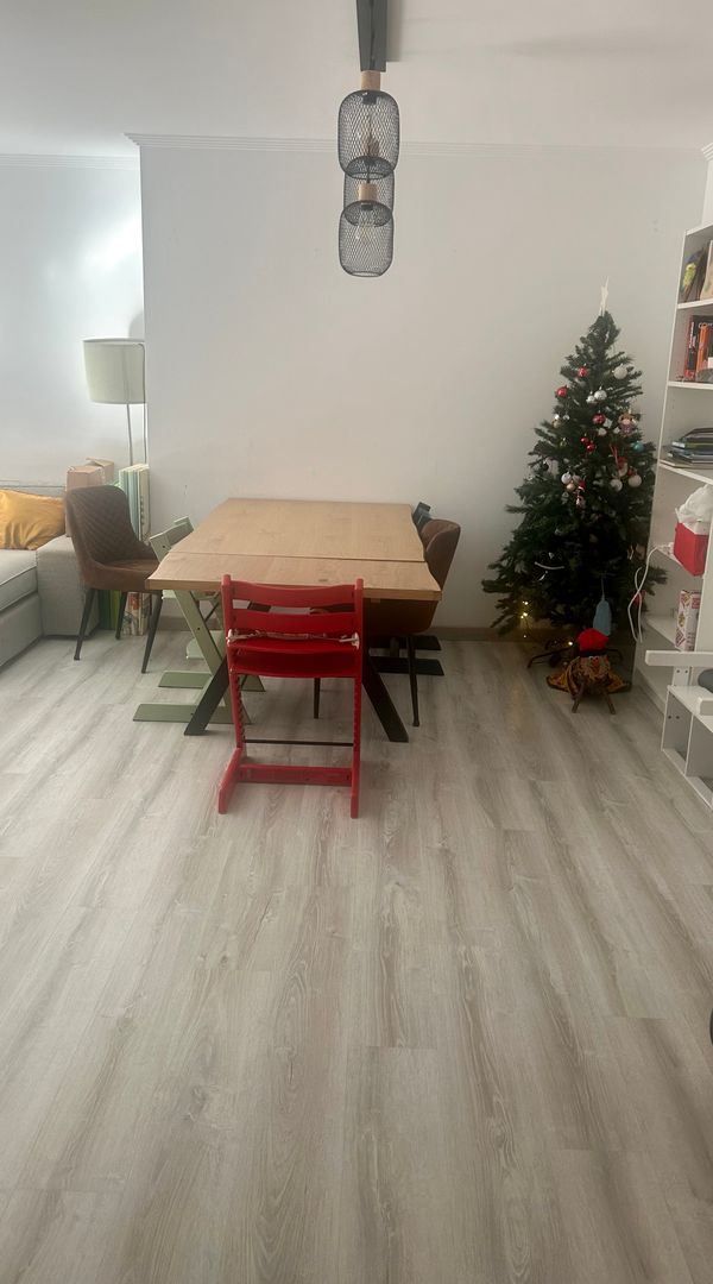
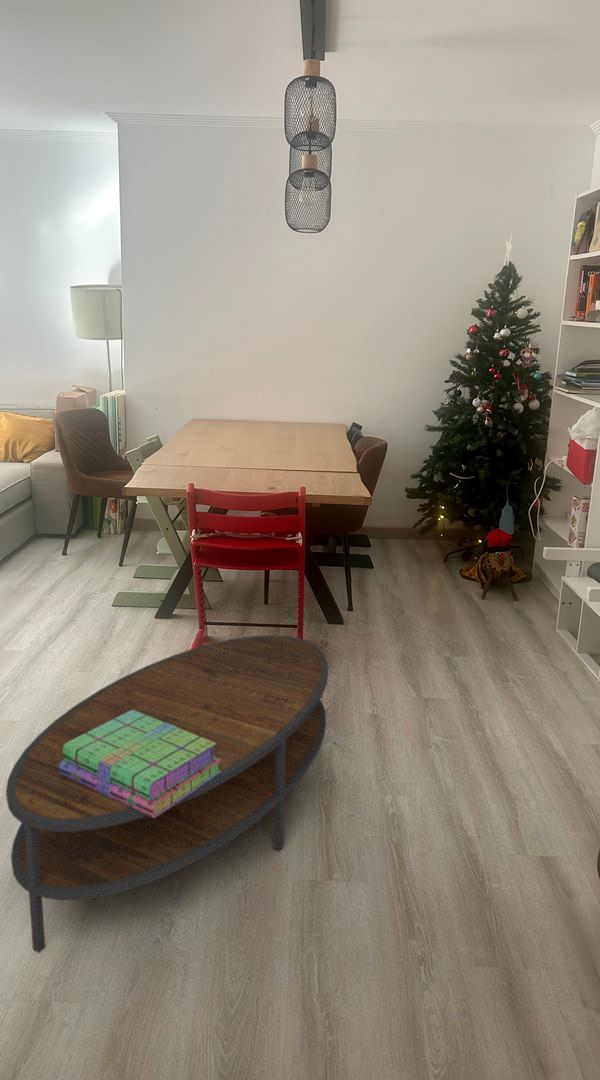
+ coffee table [5,634,329,954]
+ stack of books [59,710,221,818]
